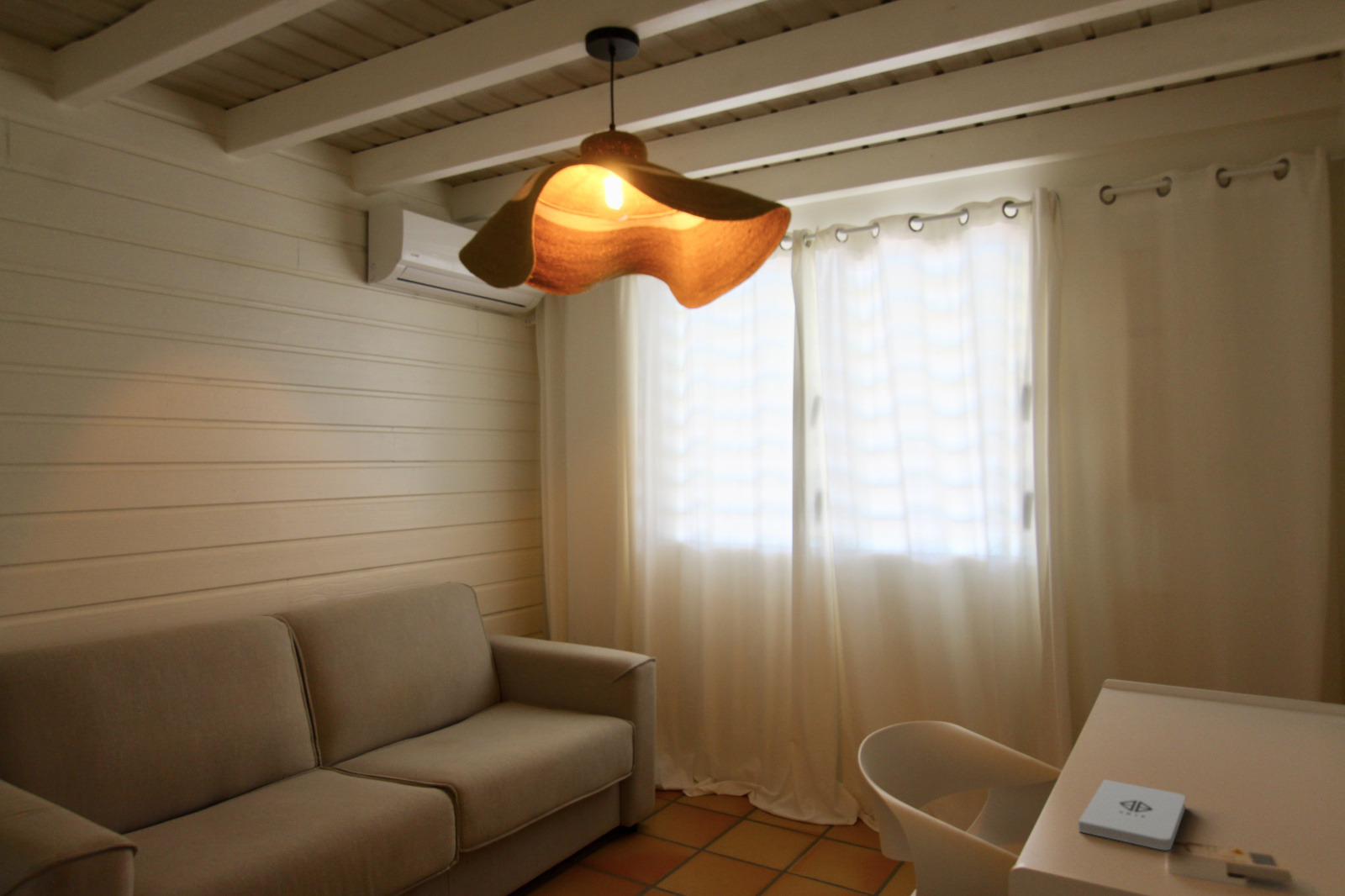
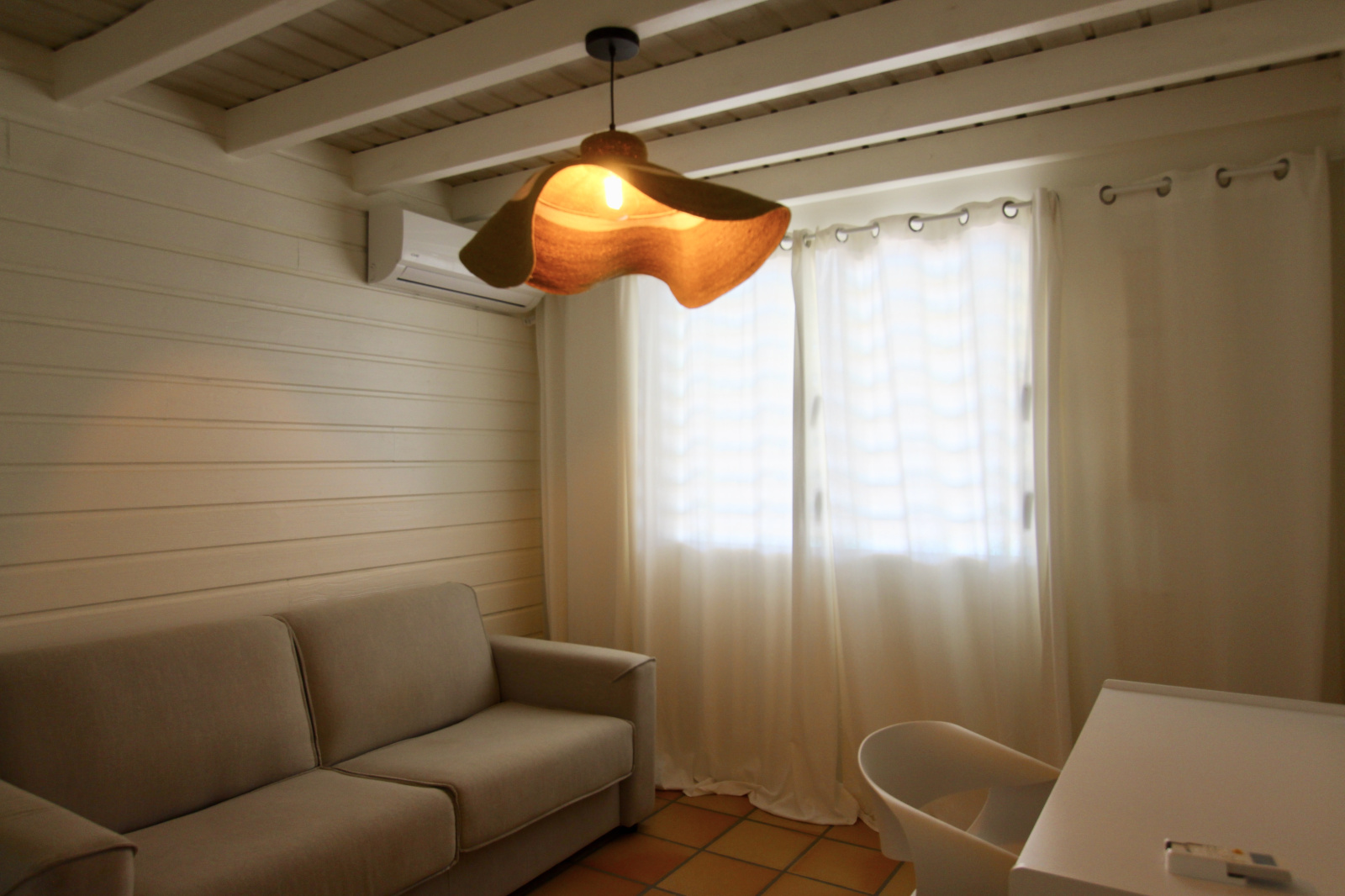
- notepad [1078,778,1186,851]
